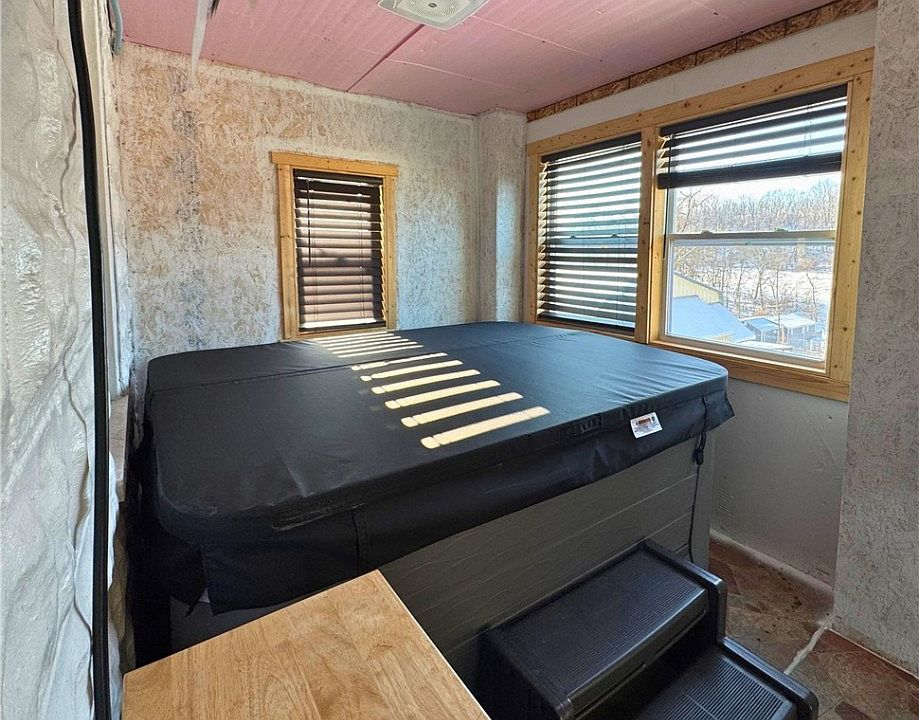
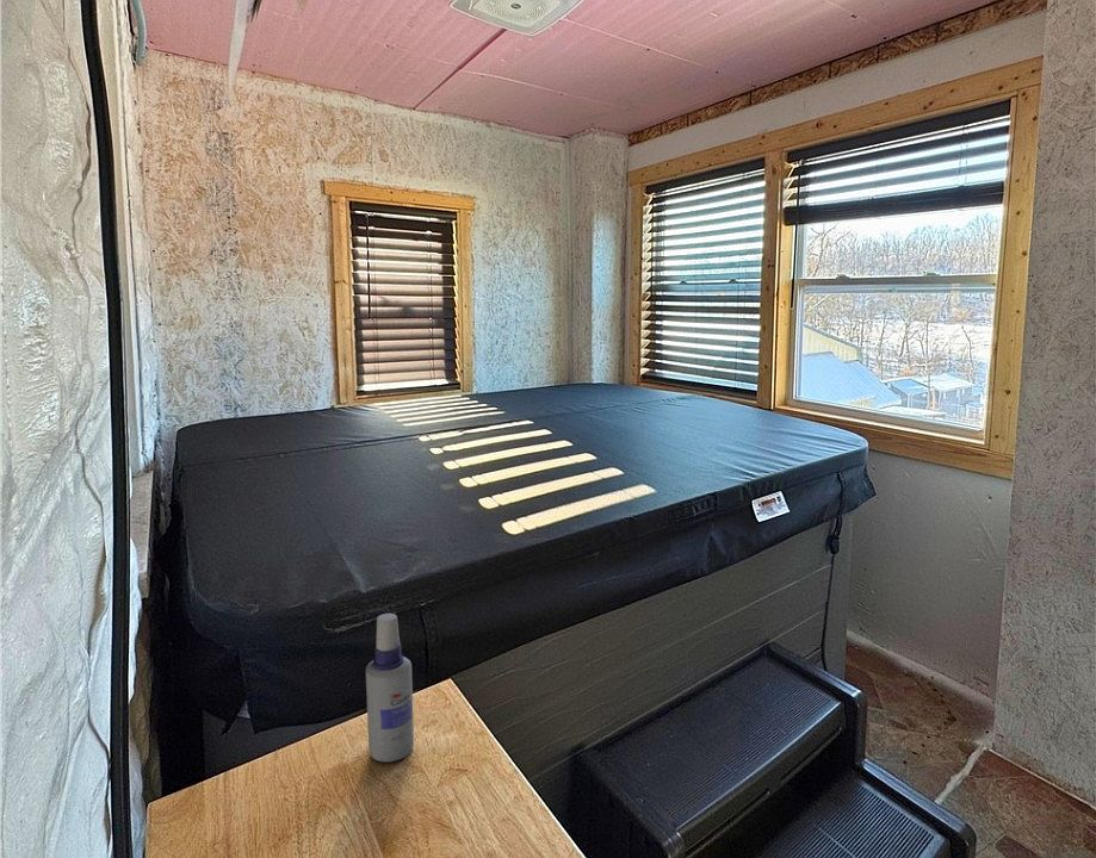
+ spray bottle [365,613,415,763]
